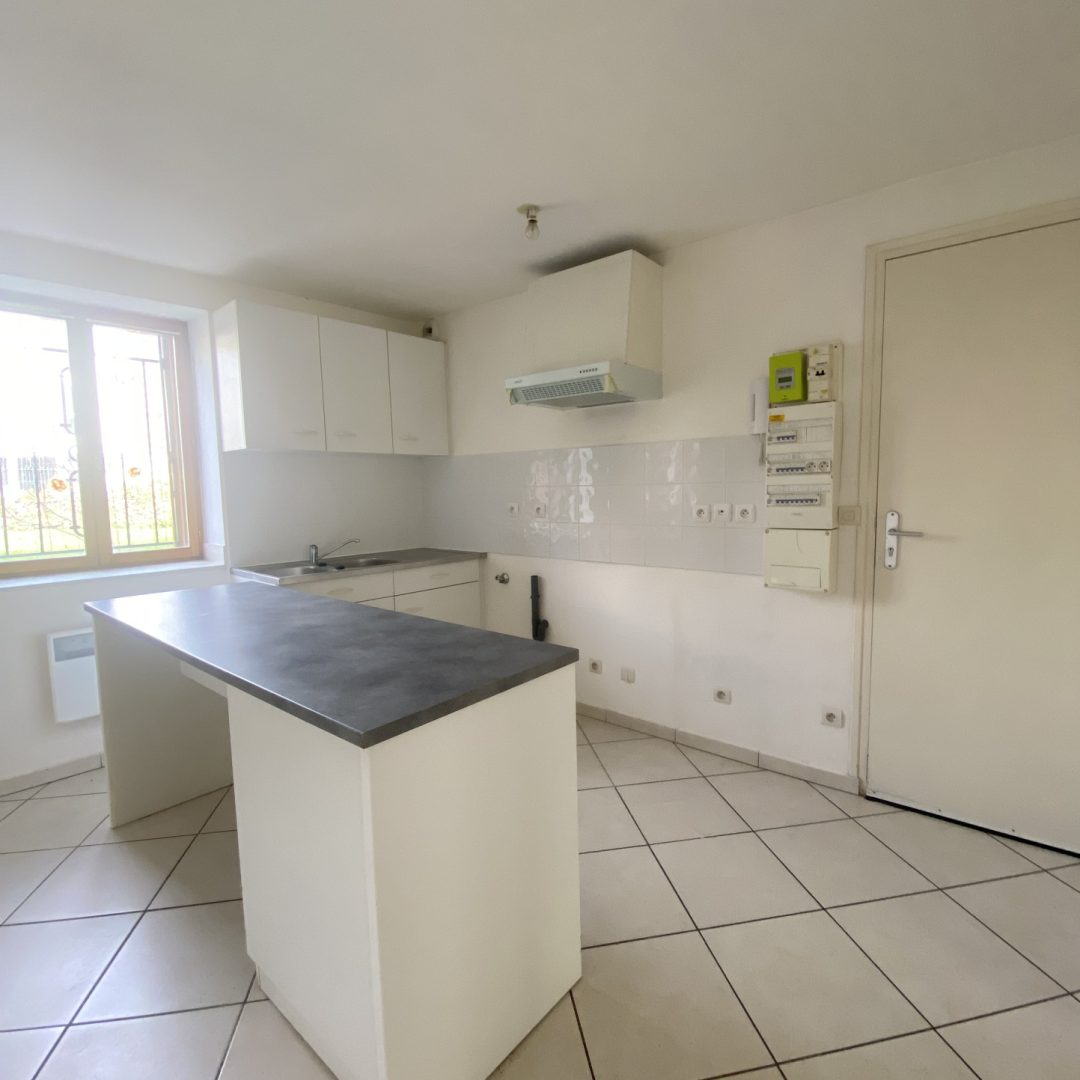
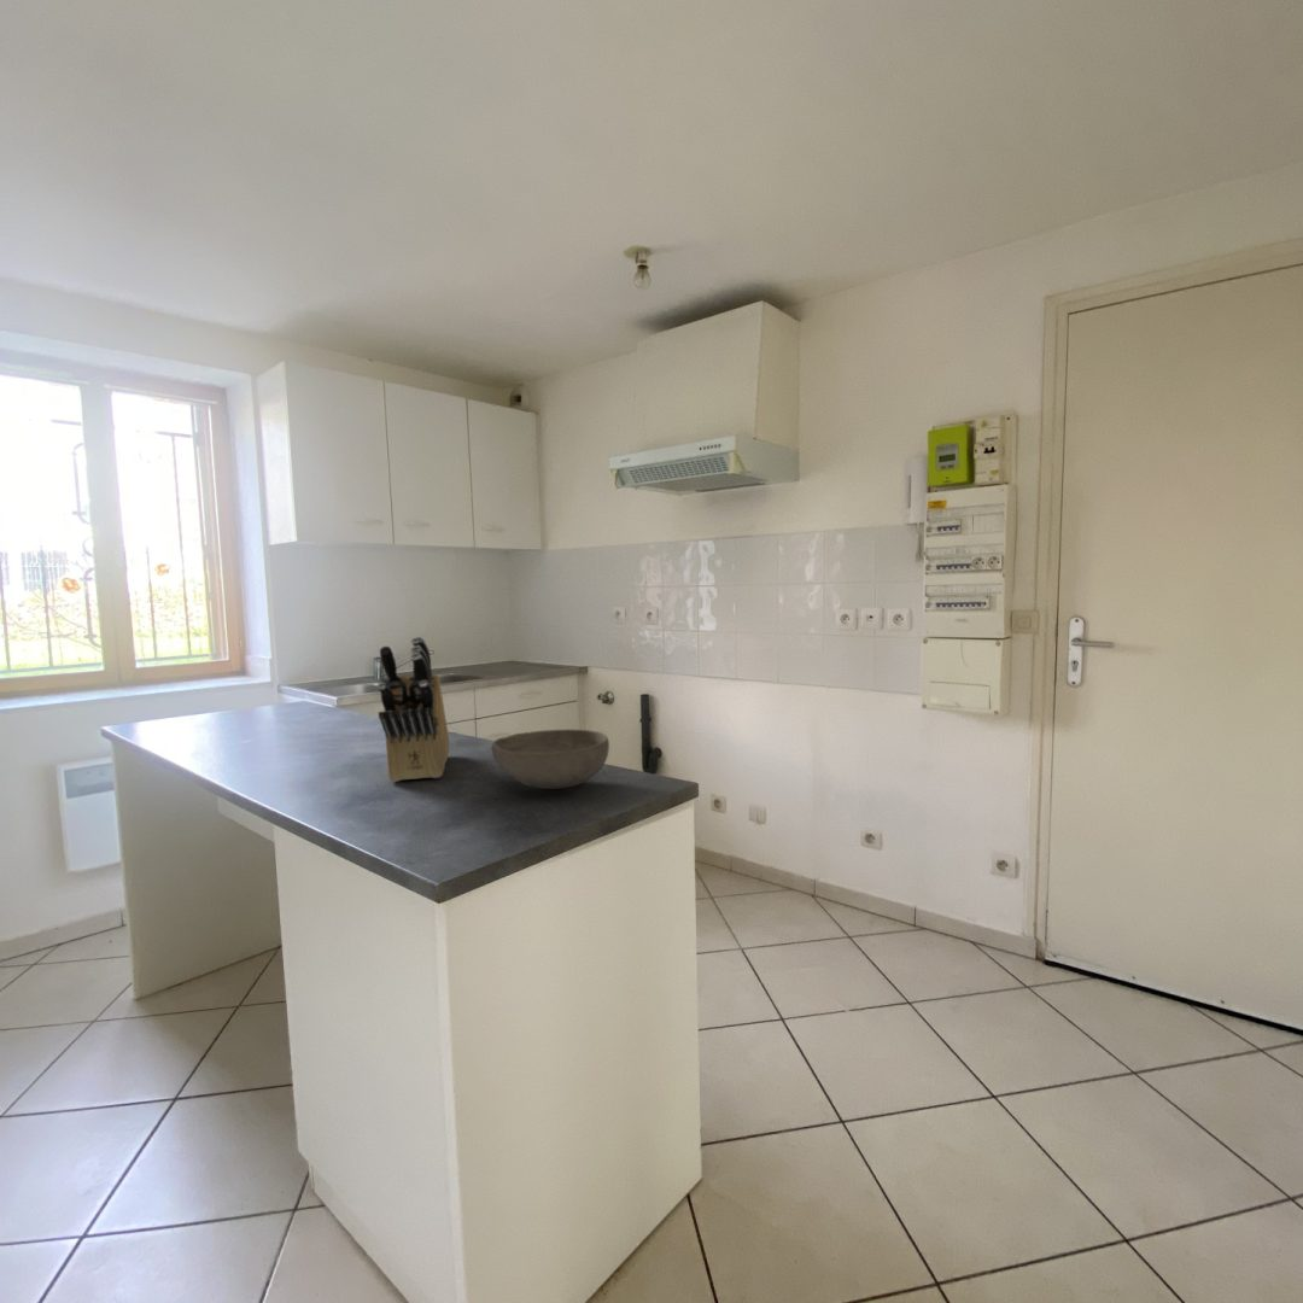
+ knife block [376,636,450,783]
+ bowl [490,729,610,790]
